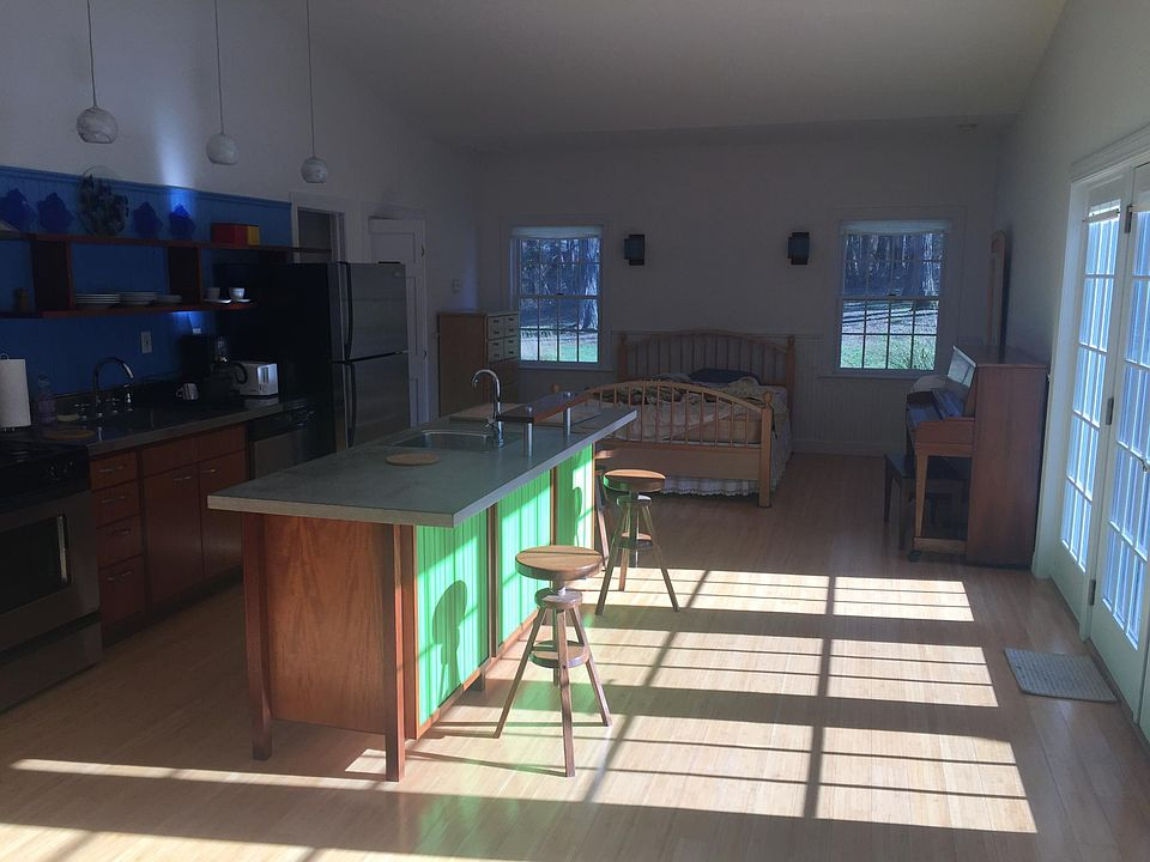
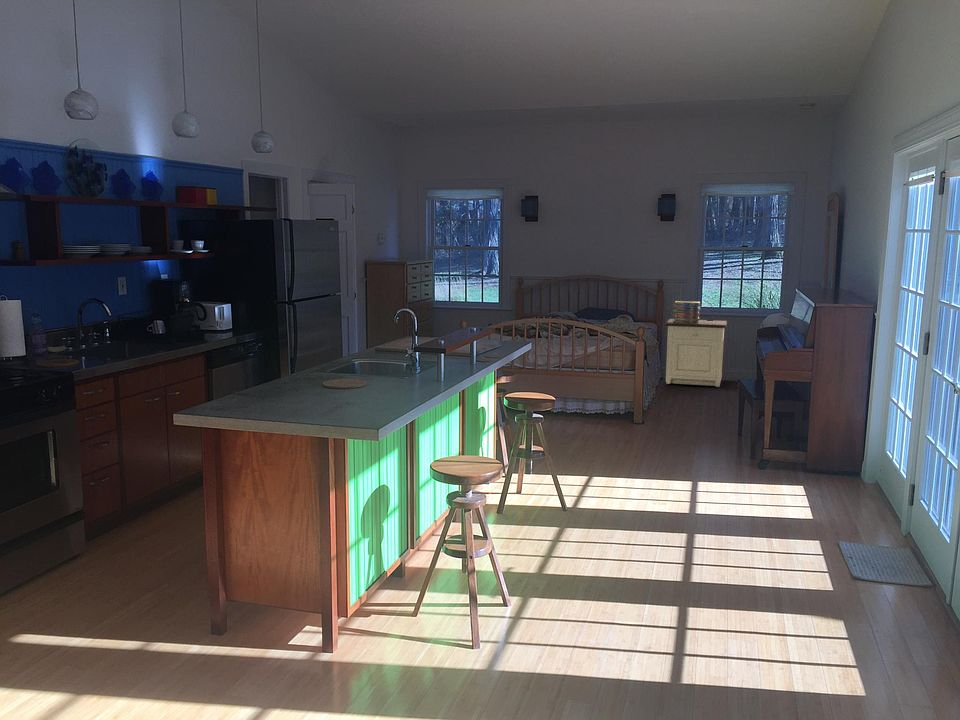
+ book stack [672,300,701,324]
+ nightstand [665,318,728,388]
